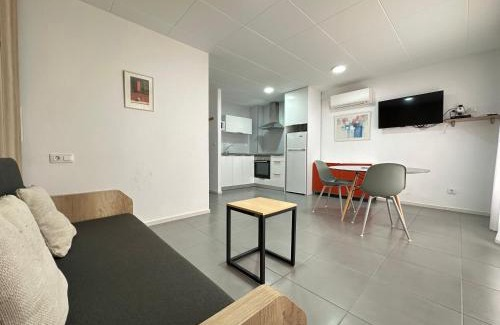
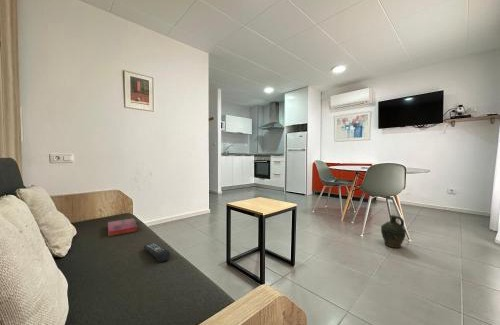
+ ceramic jug [380,214,407,249]
+ remote control [143,242,171,263]
+ hardback book [107,217,139,237]
